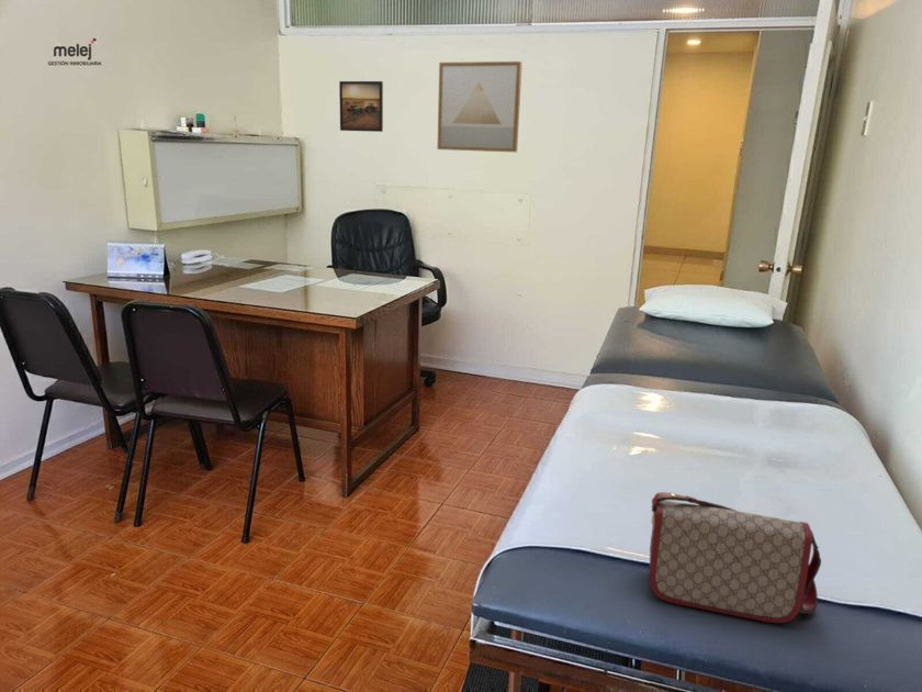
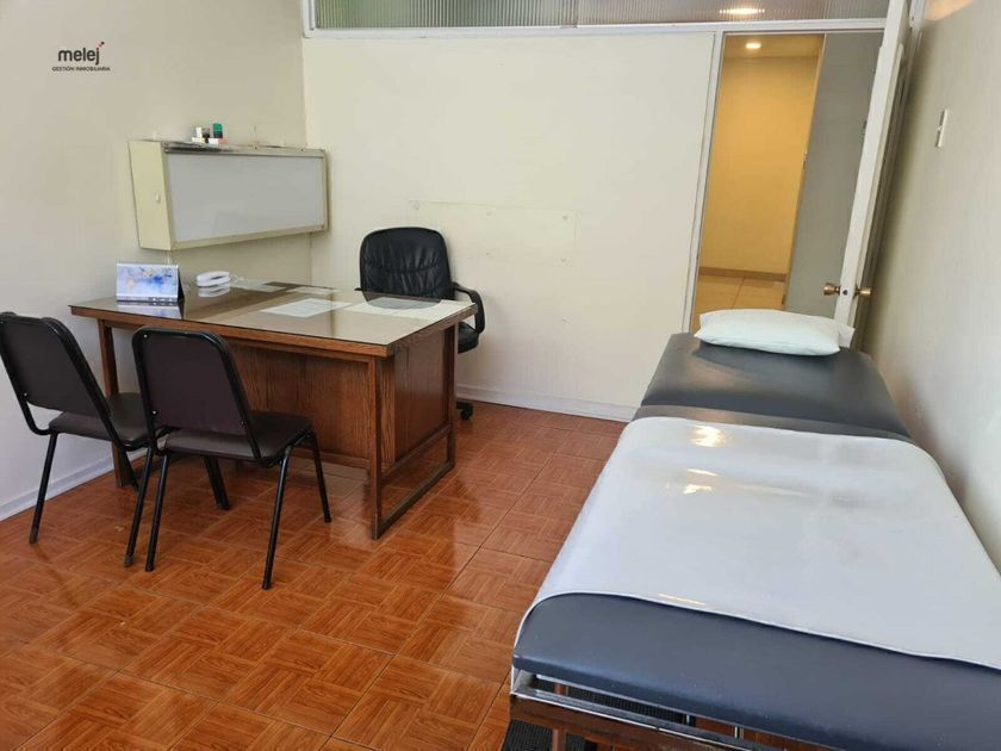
- wall art [436,60,524,154]
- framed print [338,80,384,133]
- handbag [649,491,822,624]
